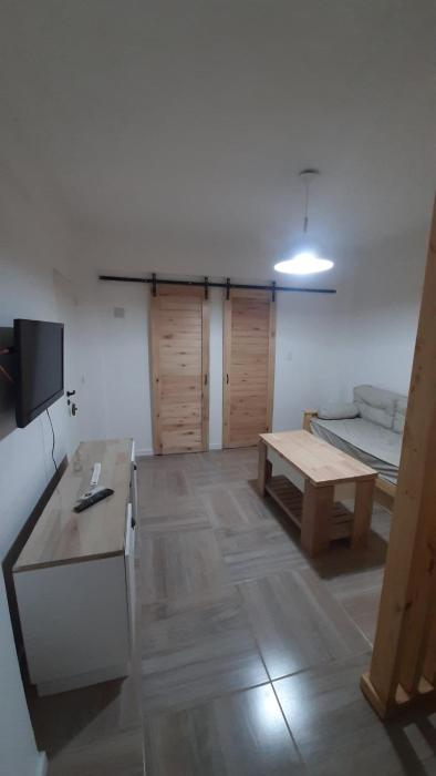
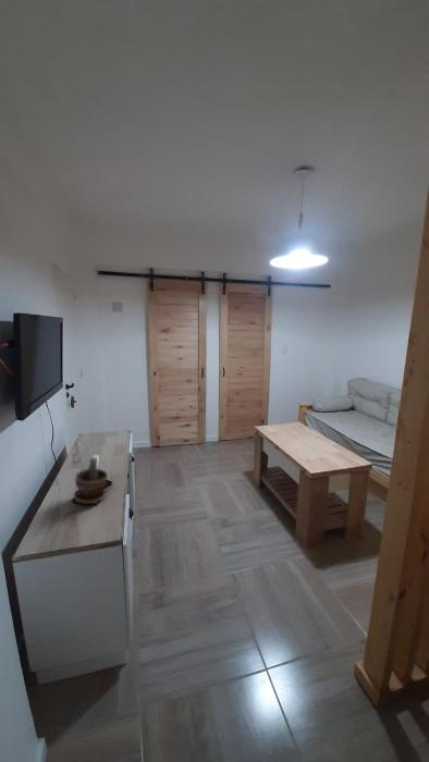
+ potted plant [73,456,109,505]
